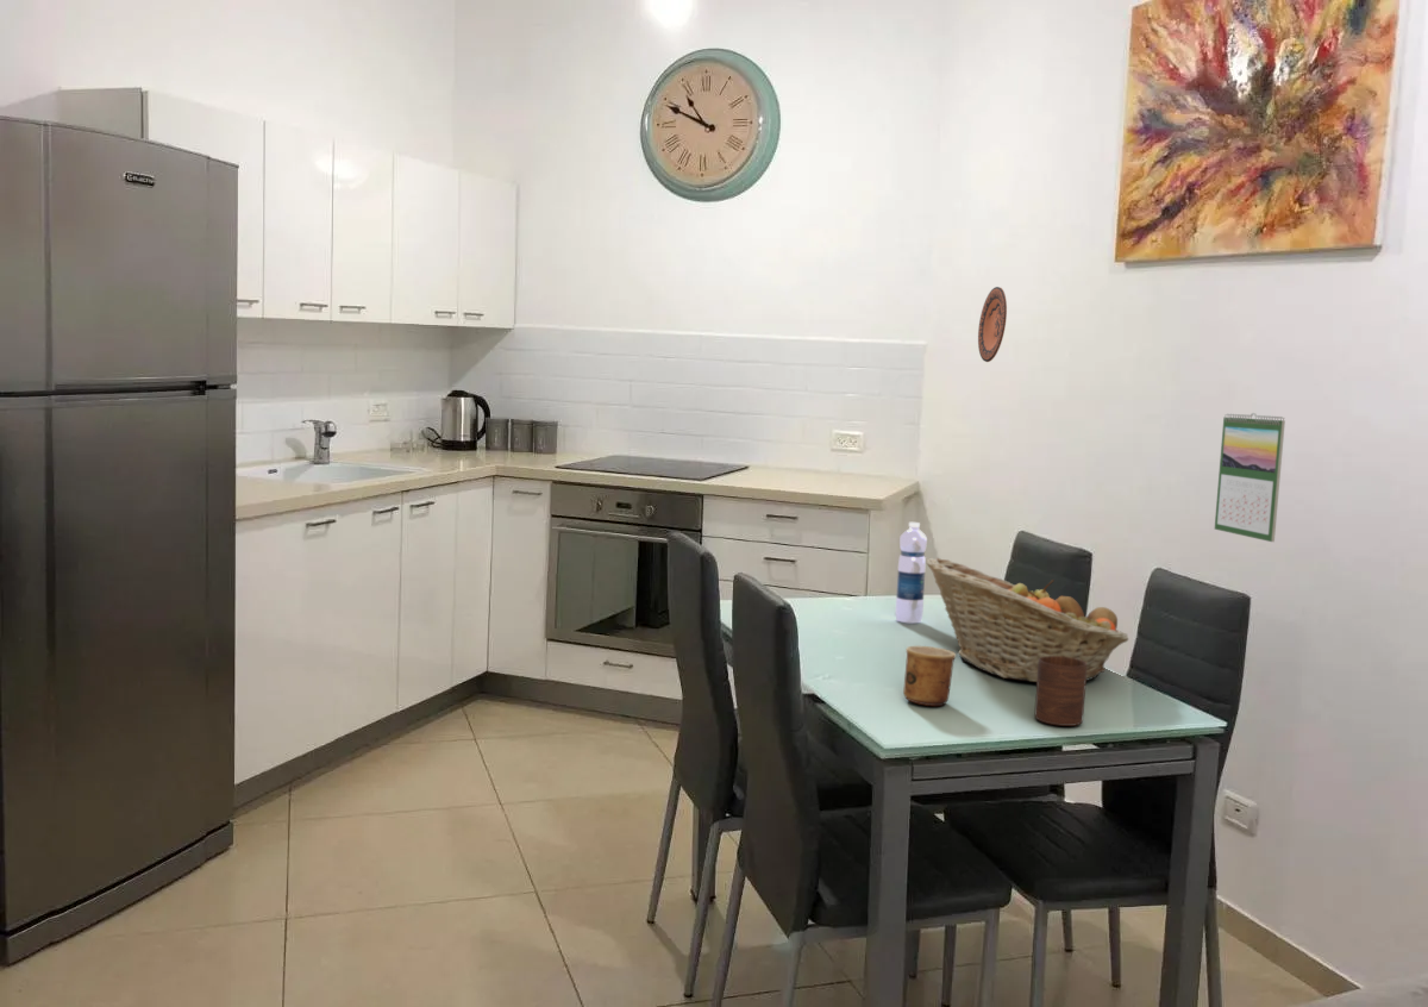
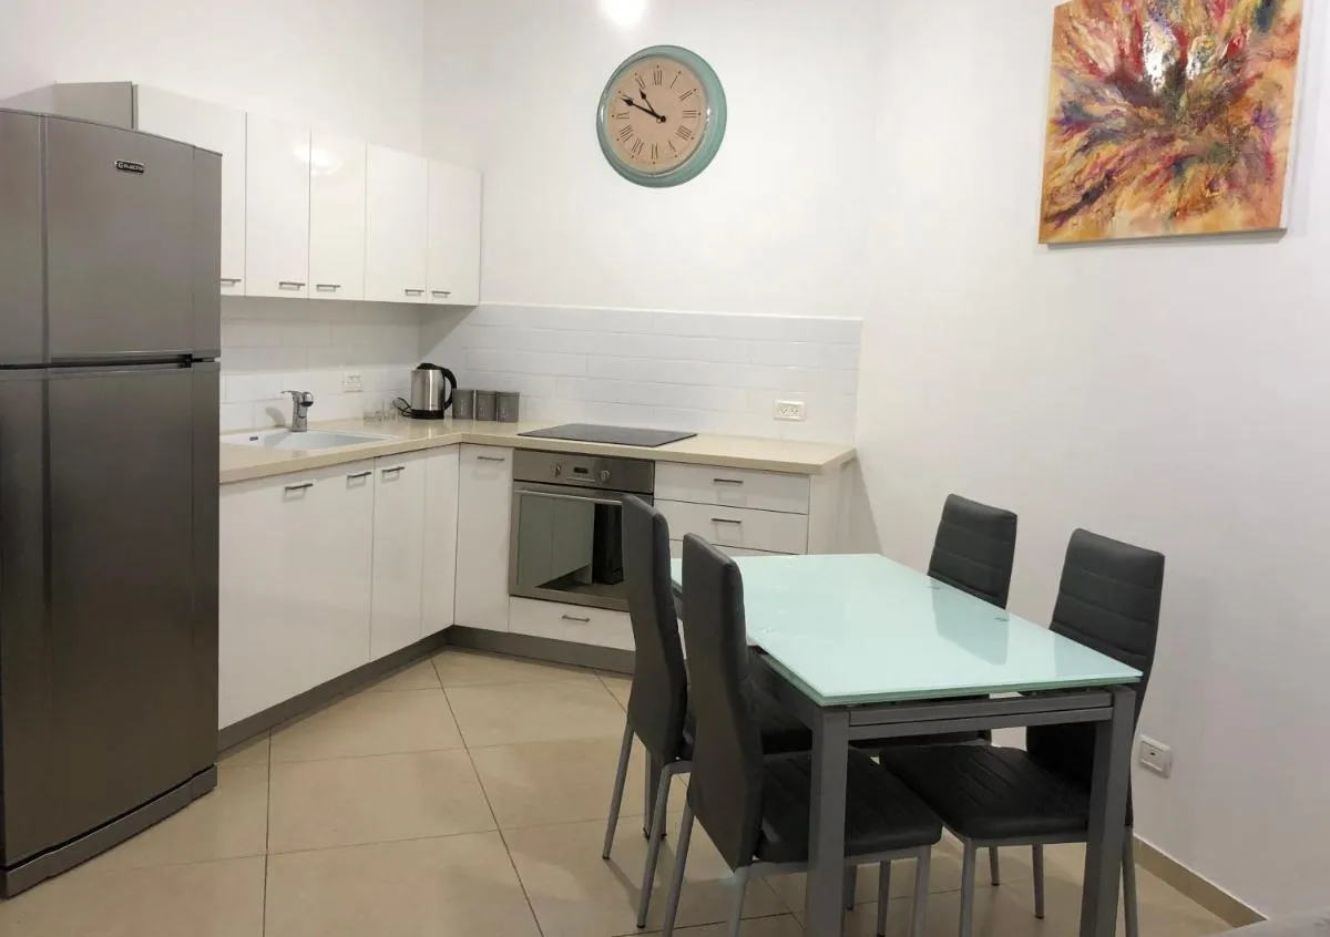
- water bottle [894,521,928,624]
- fruit basket [926,556,1129,683]
- calendar [1214,412,1286,543]
- cup [1034,656,1088,727]
- cup [902,645,957,707]
- decorative plate [977,286,1008,363]
